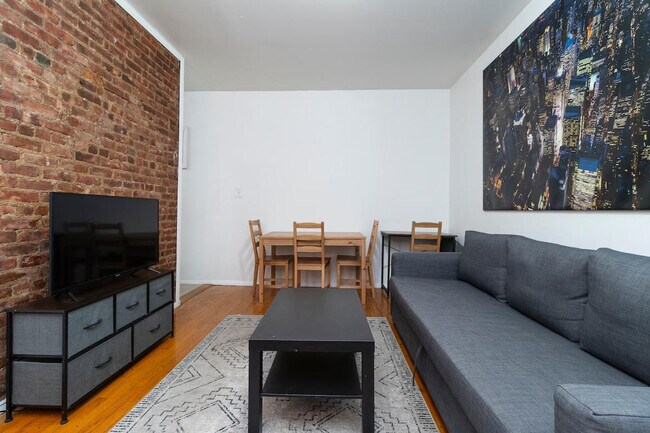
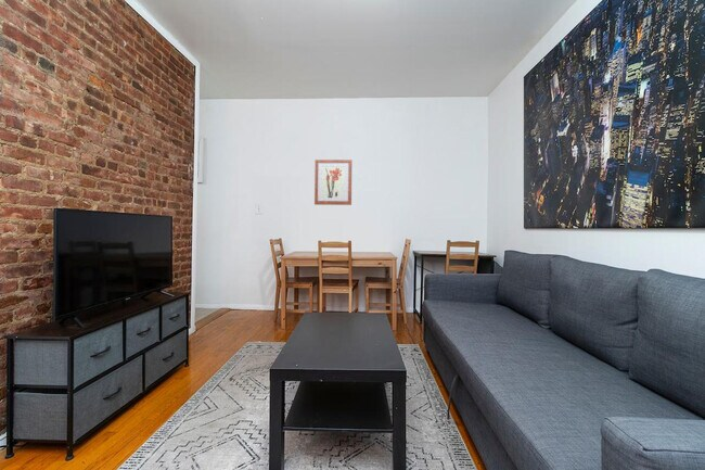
+ wall art [313,158,354,206]
